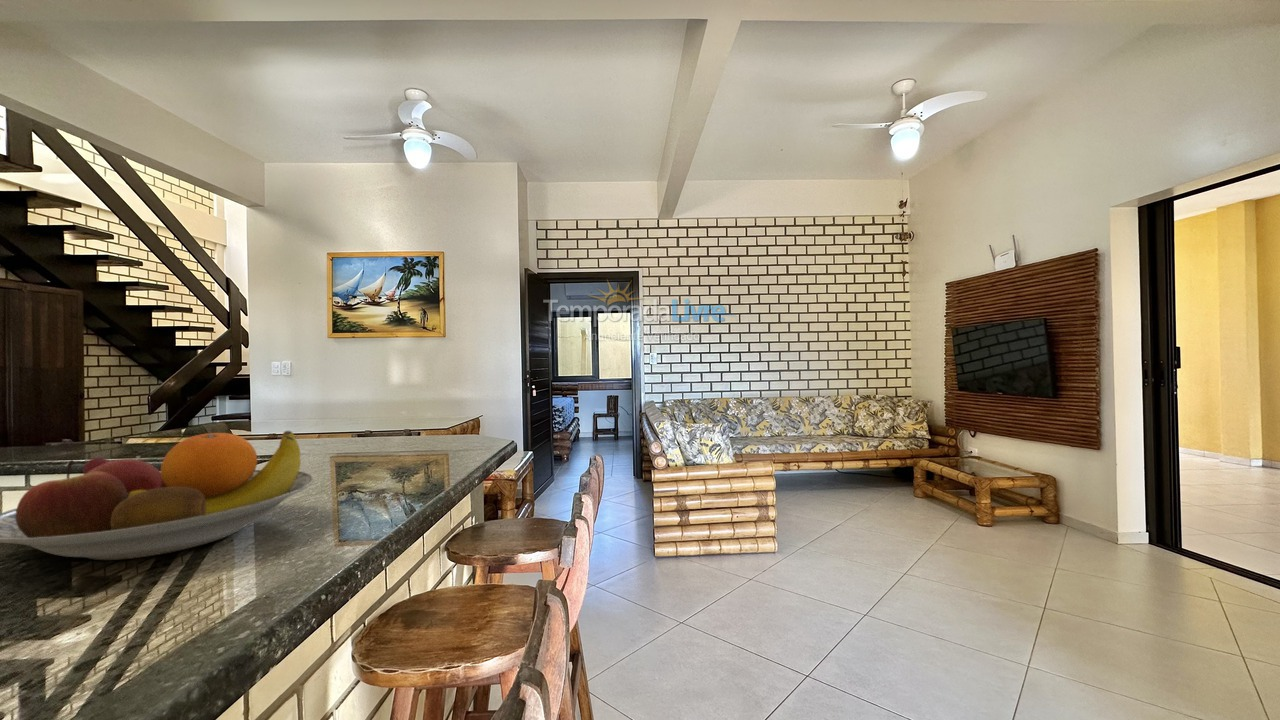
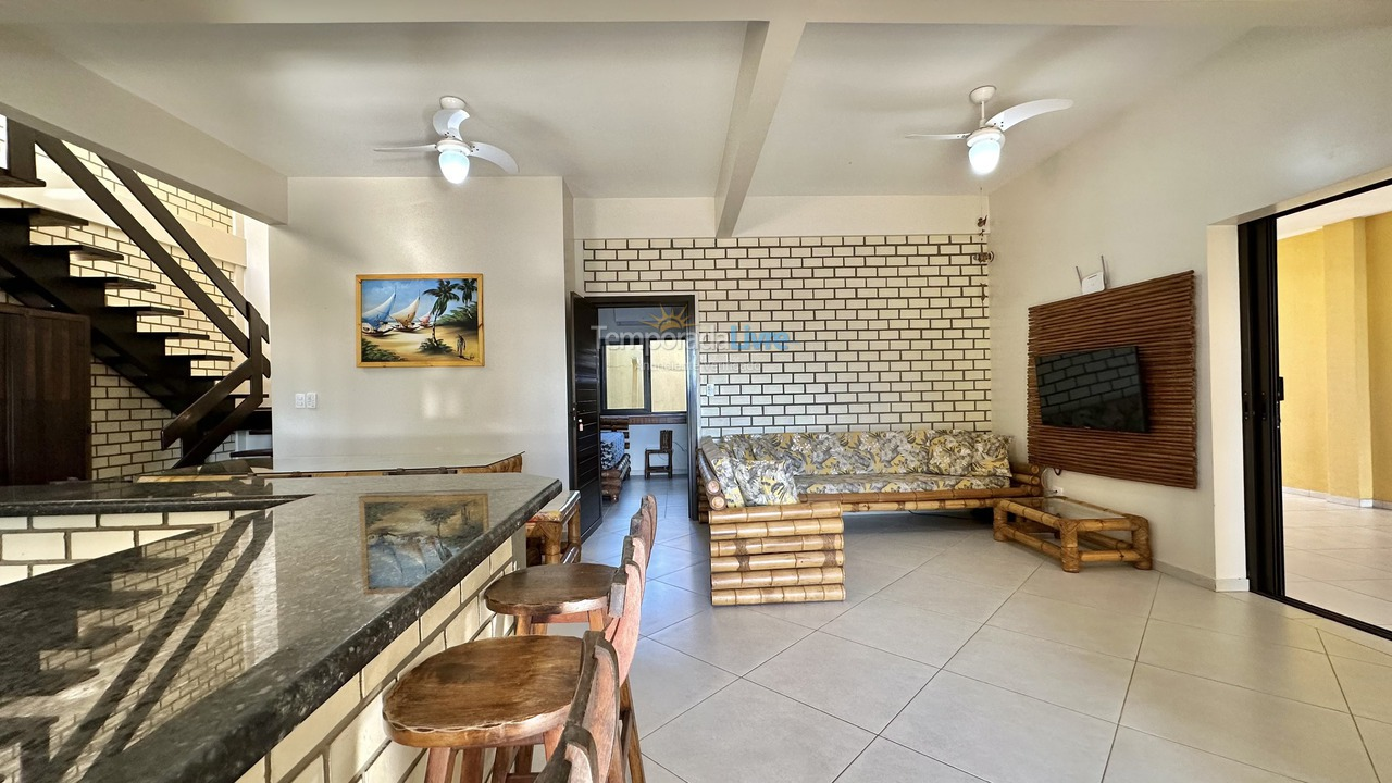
- fruit bowl [0,430,316,561]
